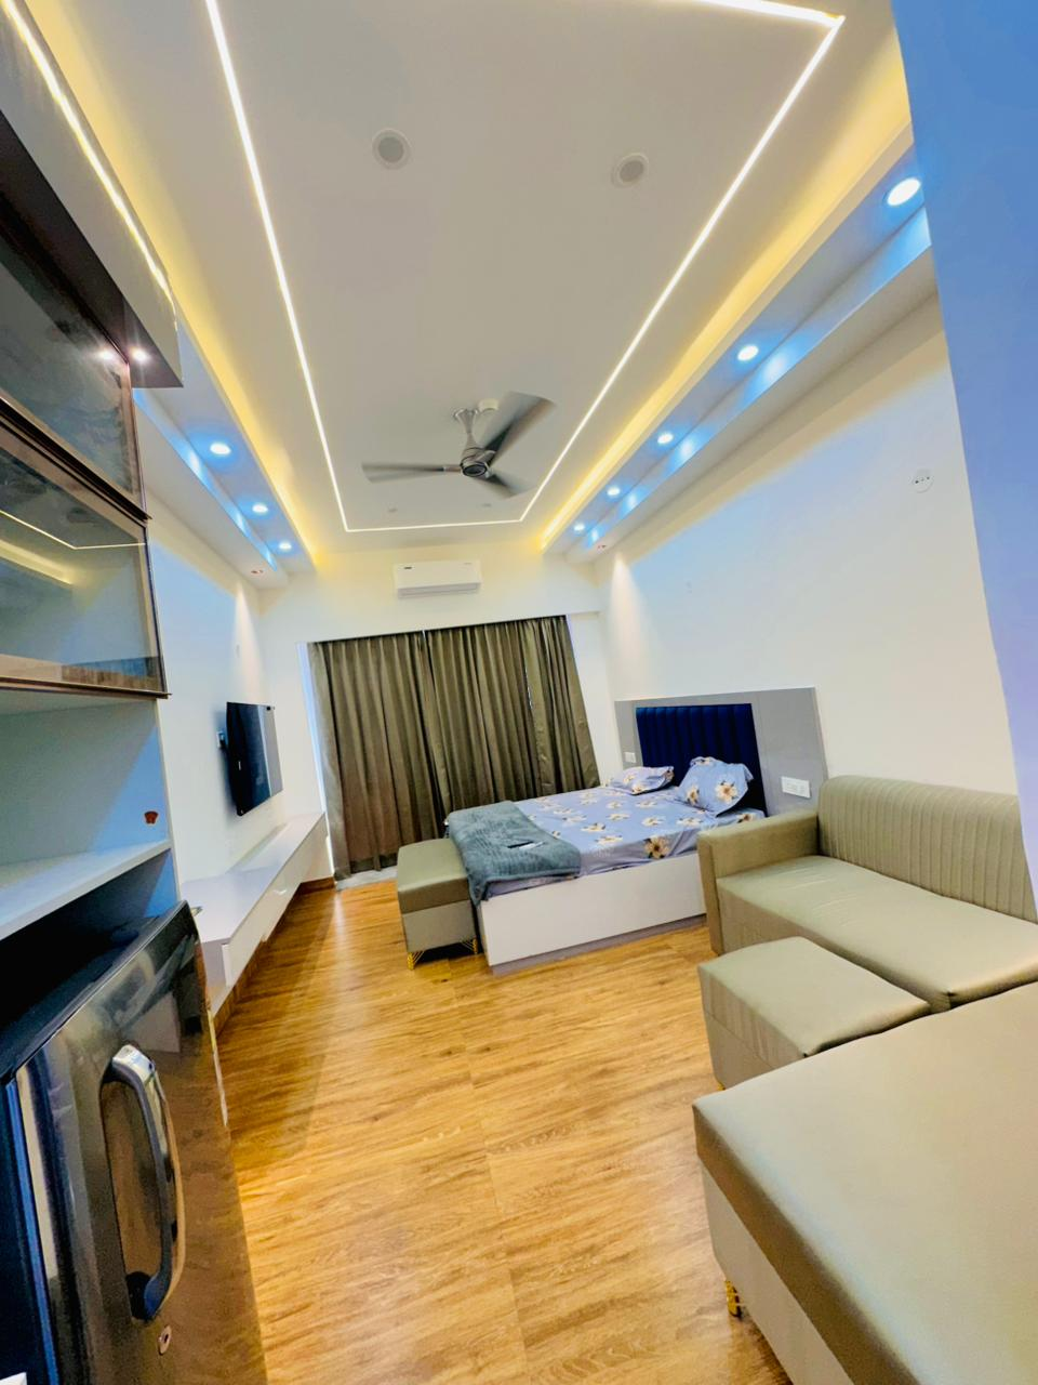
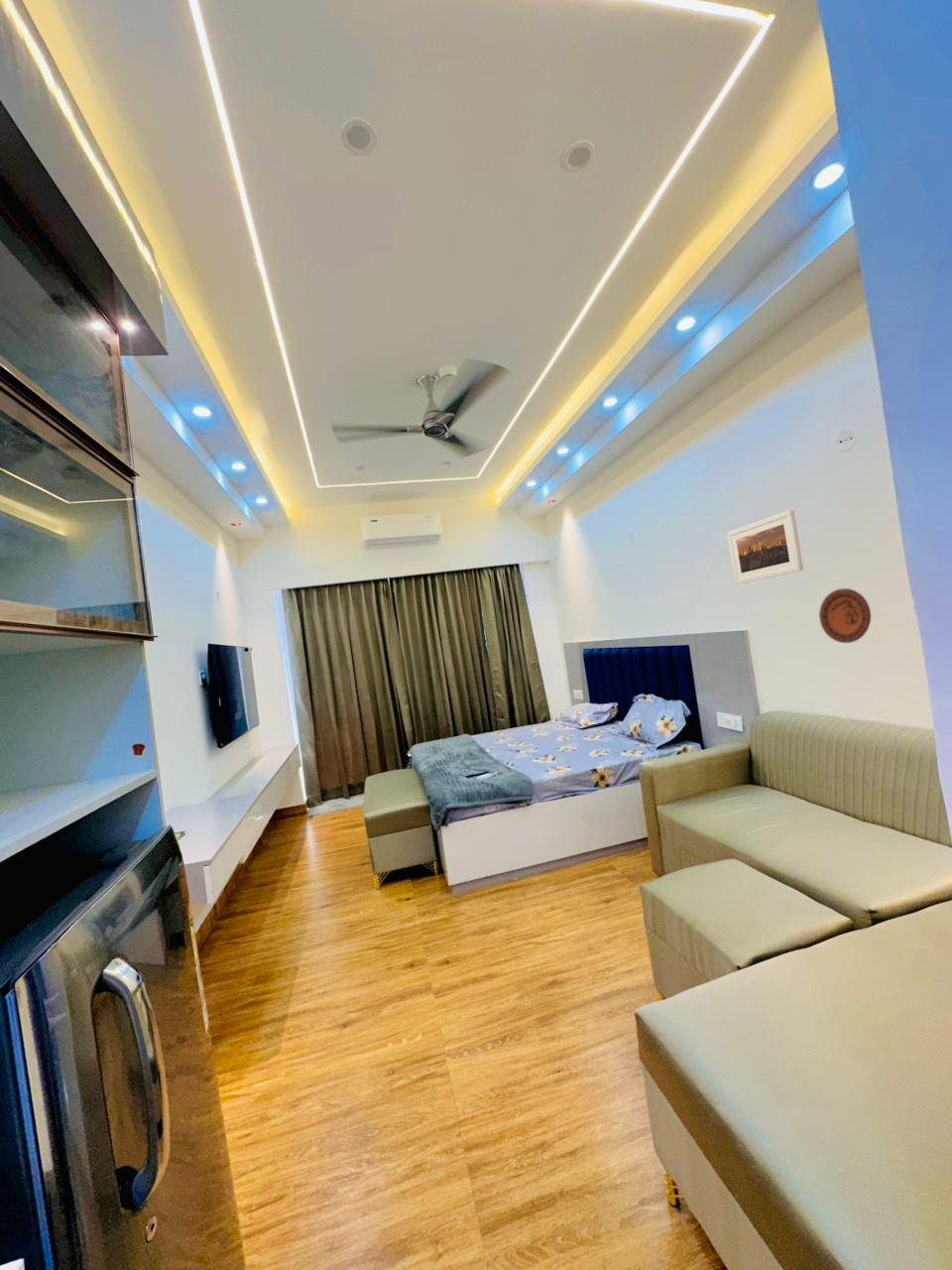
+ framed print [726,509,804,585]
+ decorative plate [818,587,872,644]
